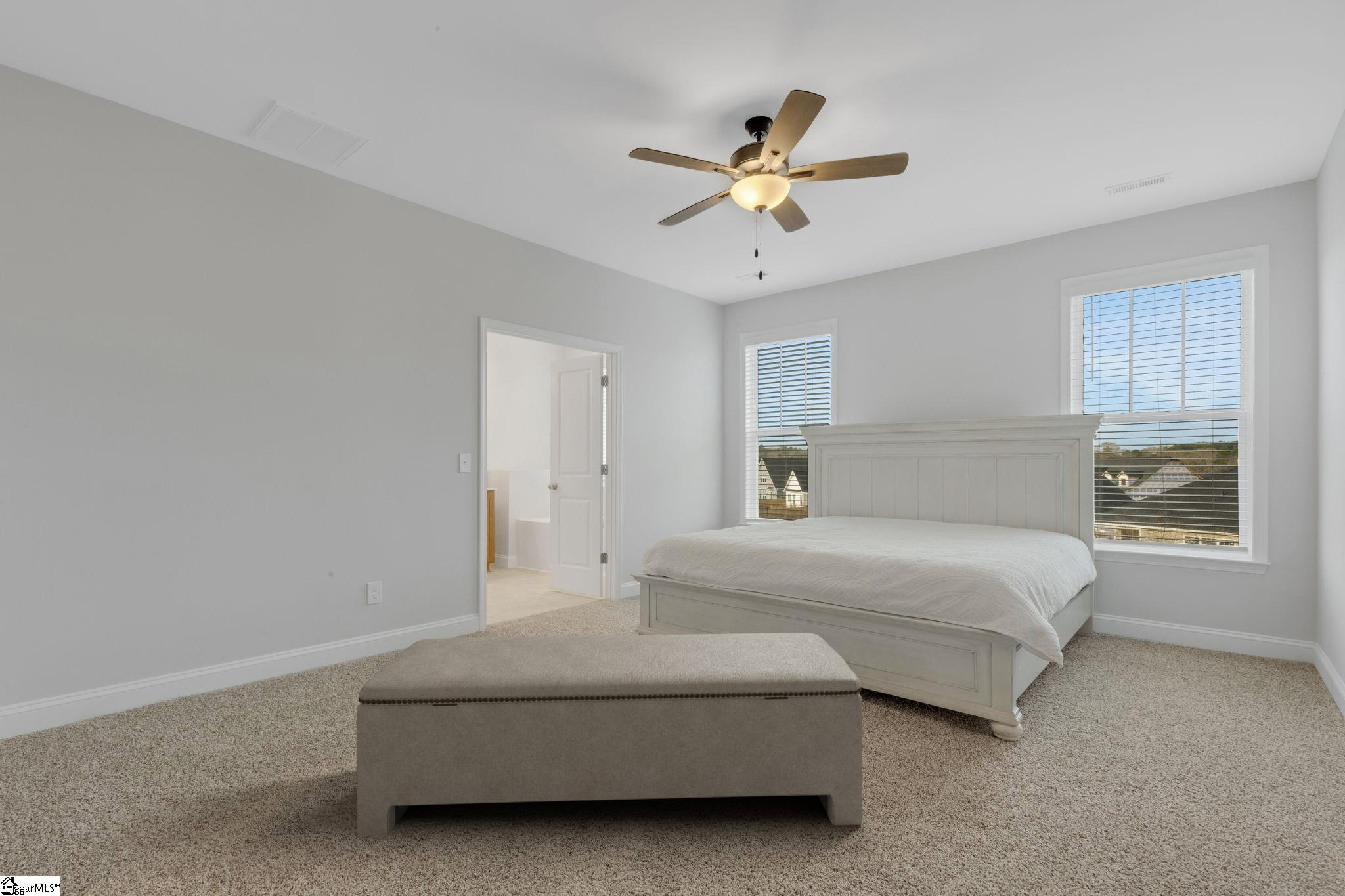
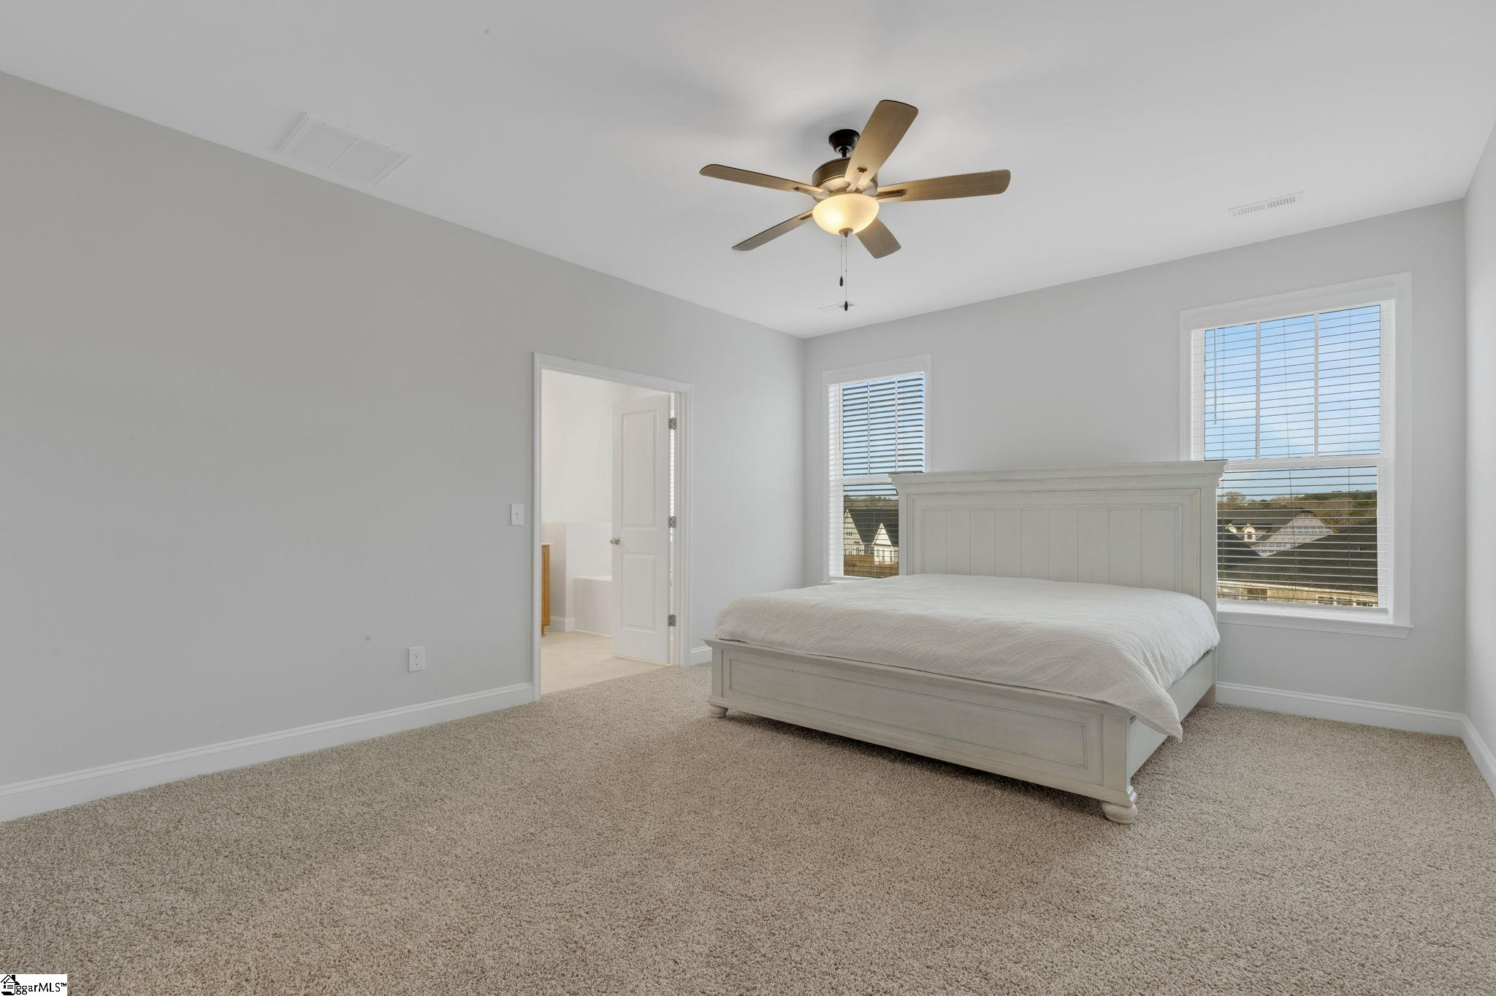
- bench [356,632,863,838]
